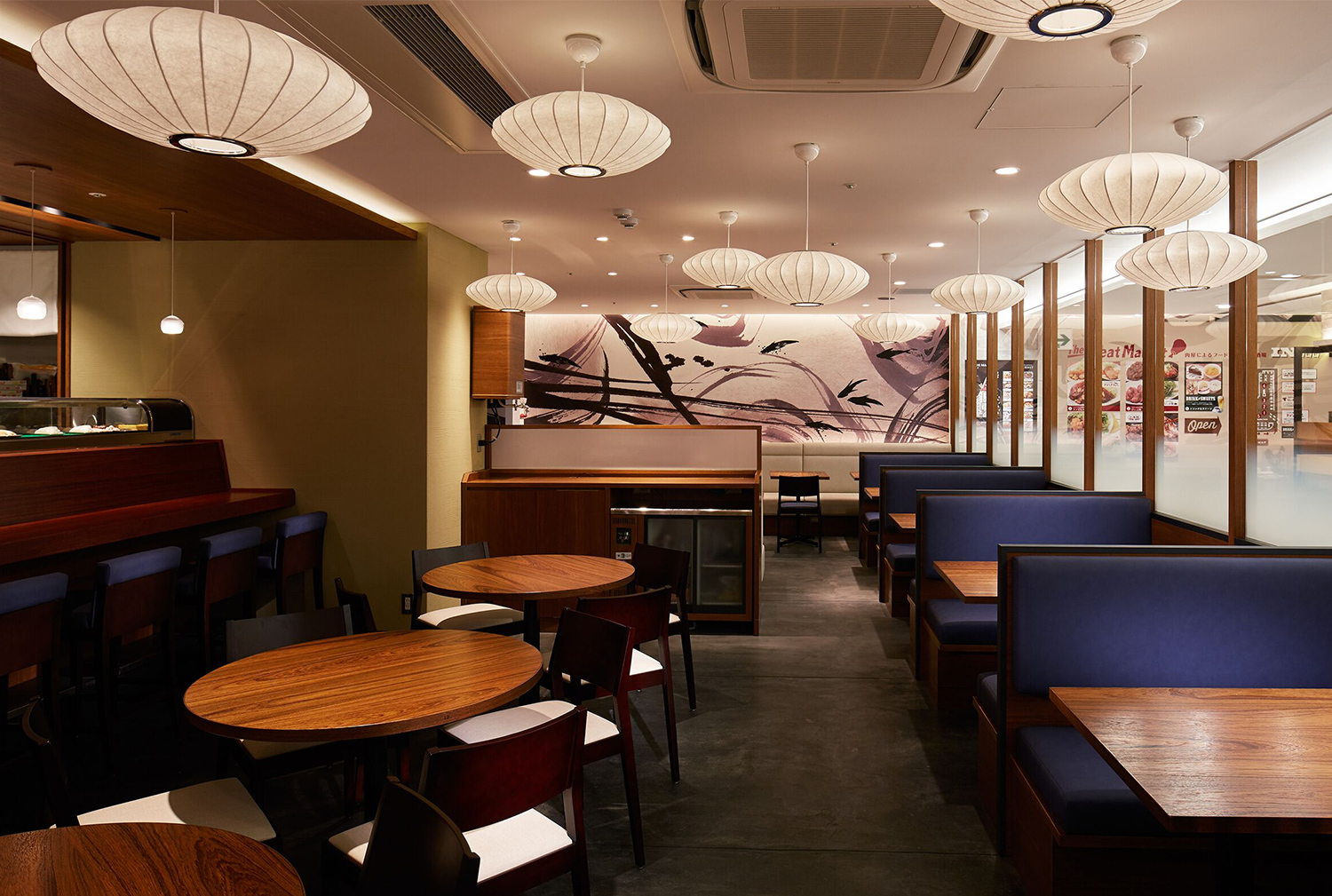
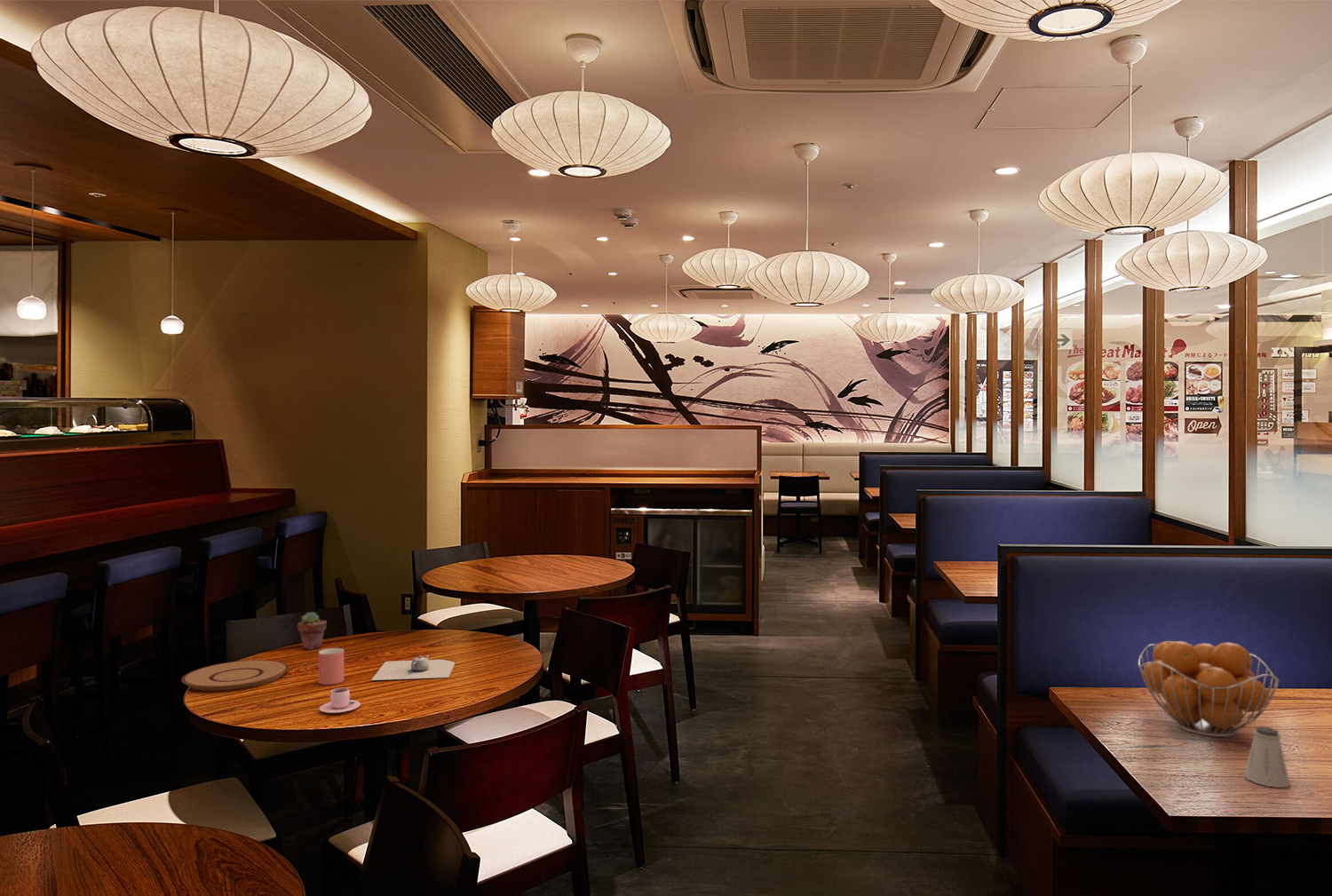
+ plate [181,659,289,692]
+ teacup [319,686,361,714]
+ teapot [370,654,456,681]
+ potted succulent [297,611,328,651]
+ saltshaker [1243,726,1291,789]
+ cup [318,647,345,686]
+ fruit basket [1138,640,1280,738]
